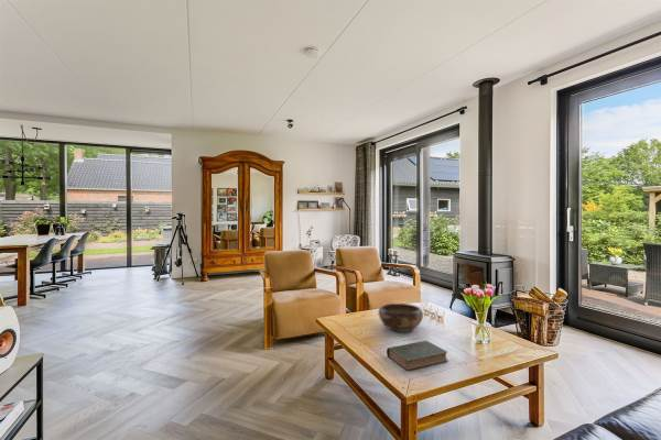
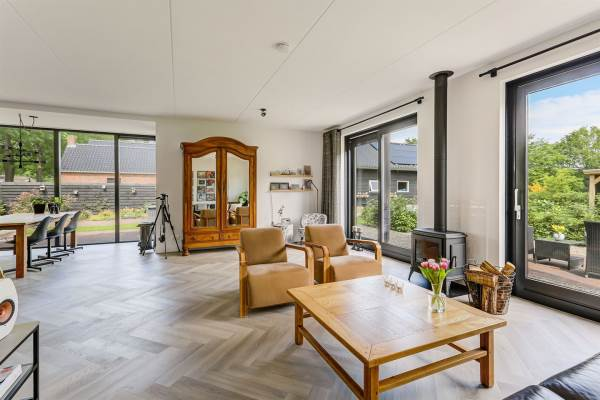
- book [386,340,449,372]
- decorative bowl [377,302,424,333]
